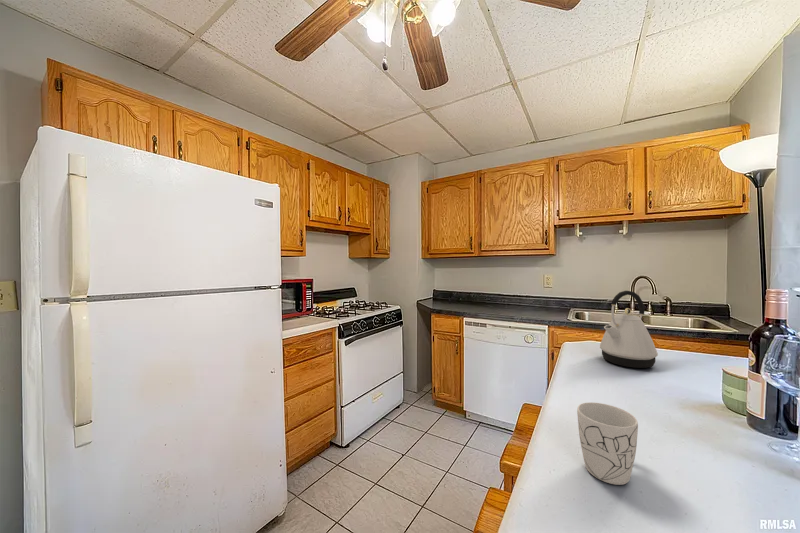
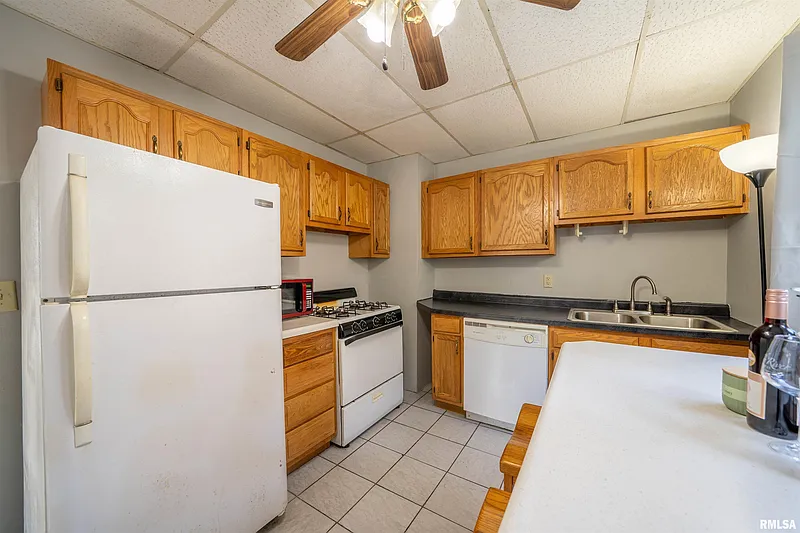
- mug [576,401,639,486]
- kettle [599,290,659,369]
